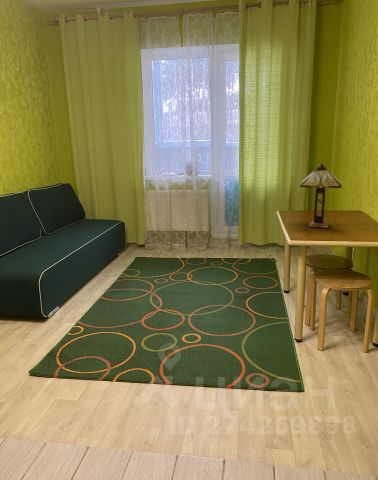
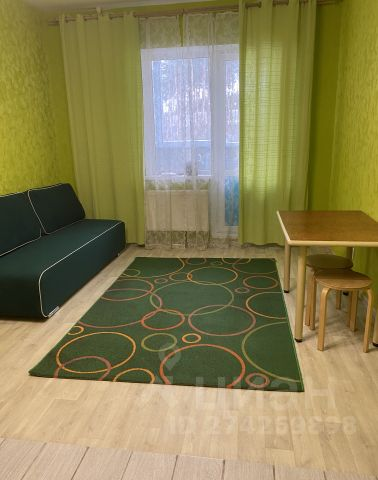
- table lamp [299,163,343,229]
